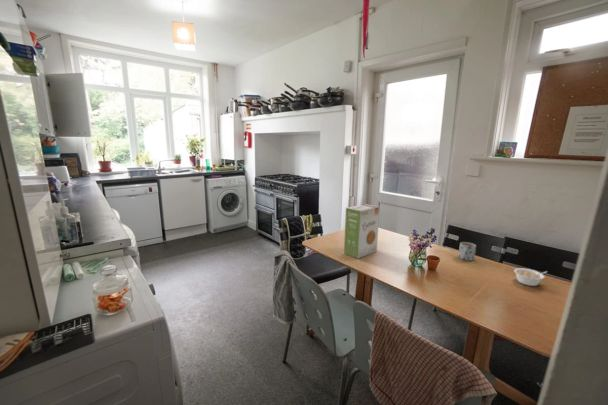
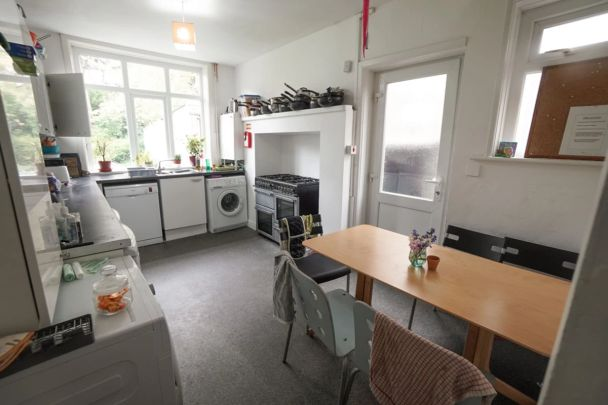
- legume [513,267,548,287]
- food box [343,203,381,260]
- mug [458,241,477,262]
